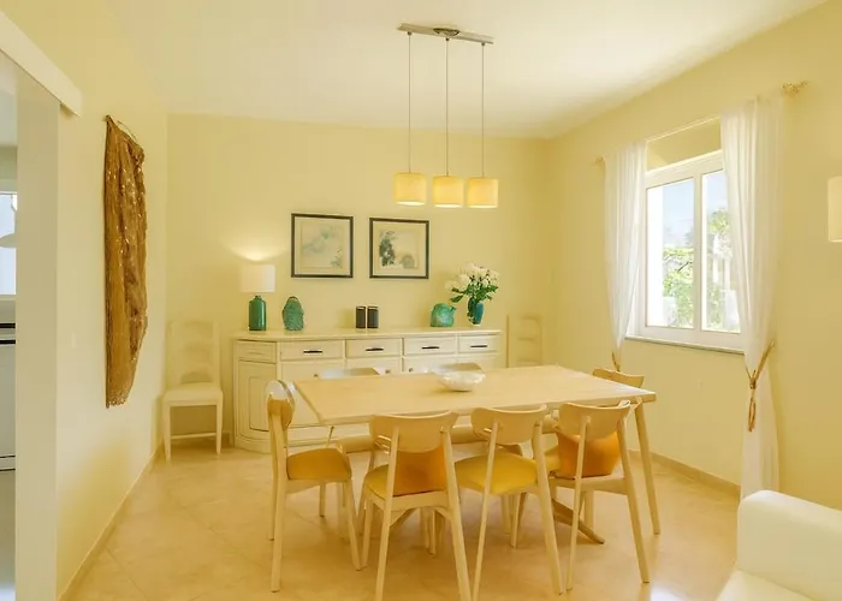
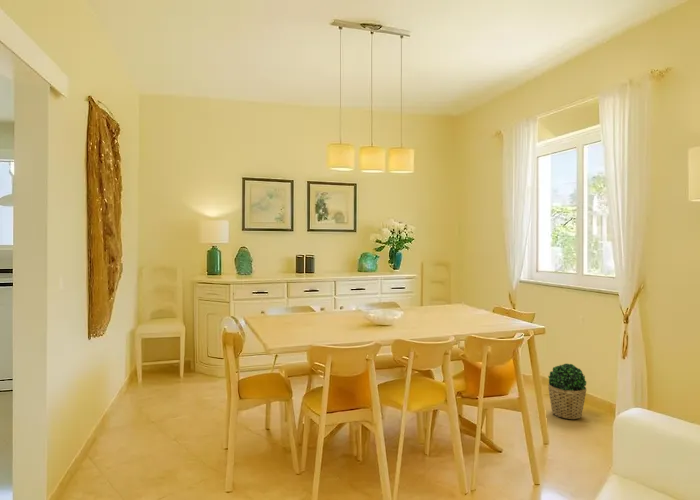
+ potted plant [547,363,588,420]
